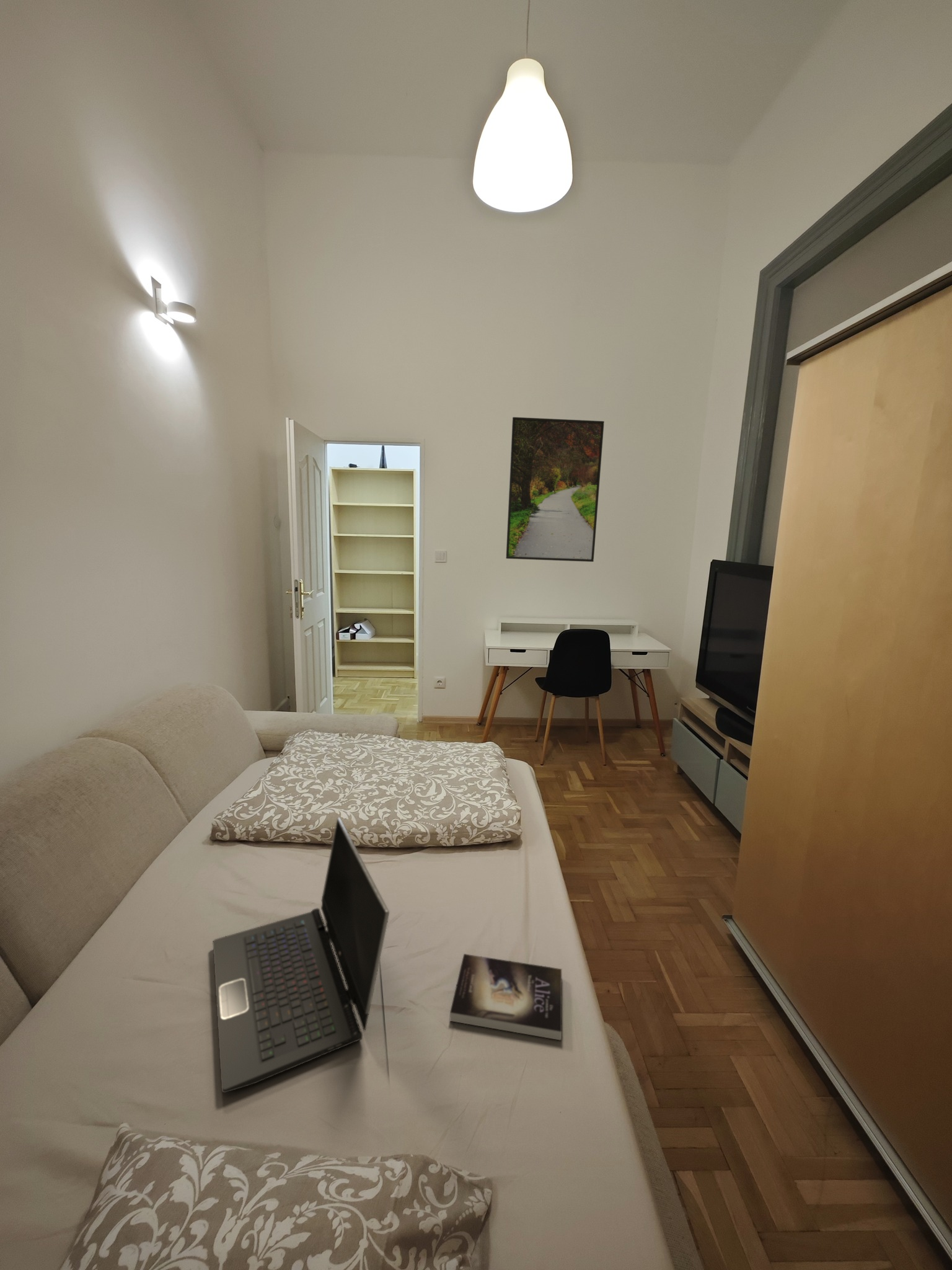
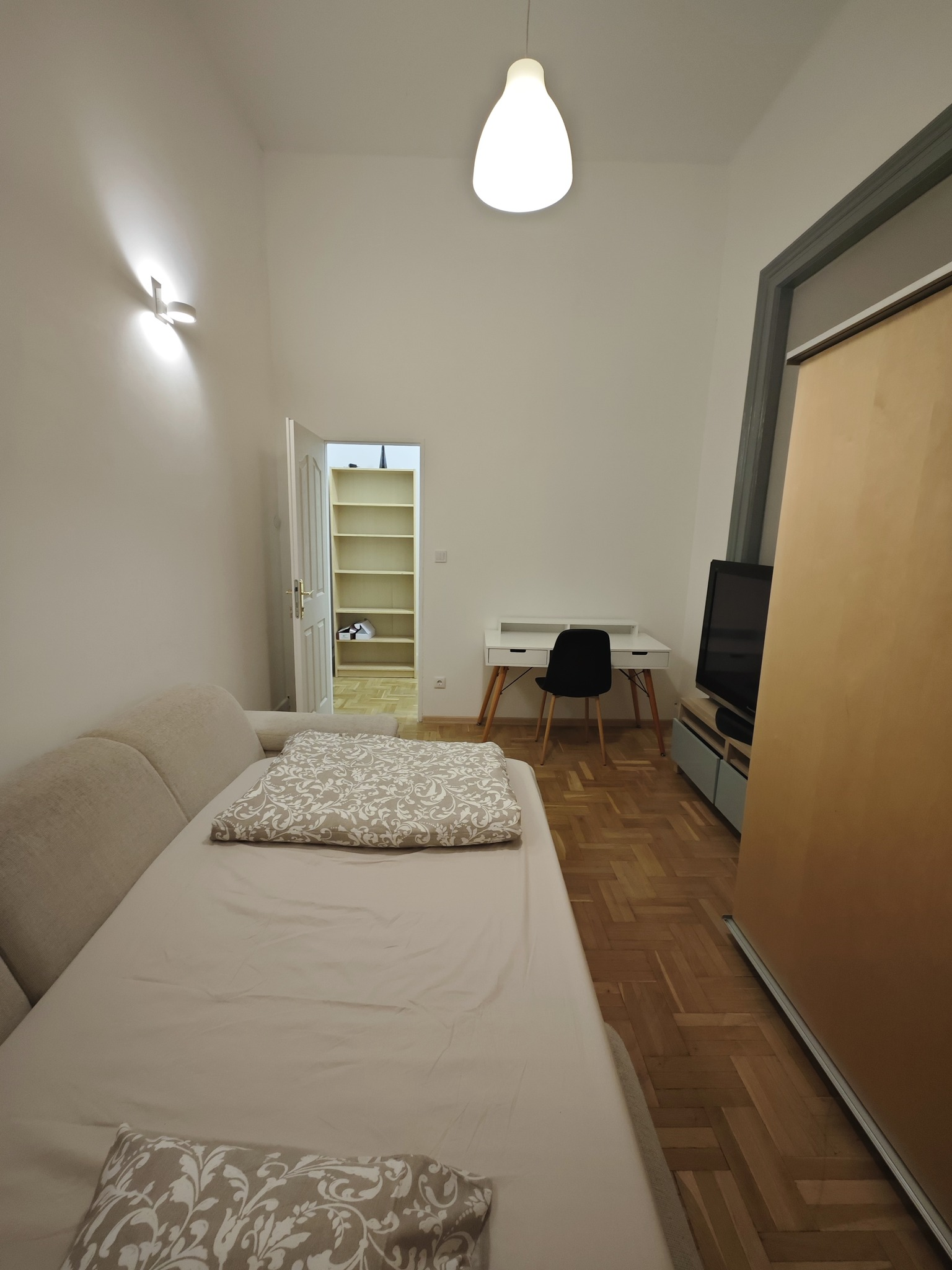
- book [449,953,562,1041]
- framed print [505,417,605,562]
- laptop computer [212,817,390,1093]
